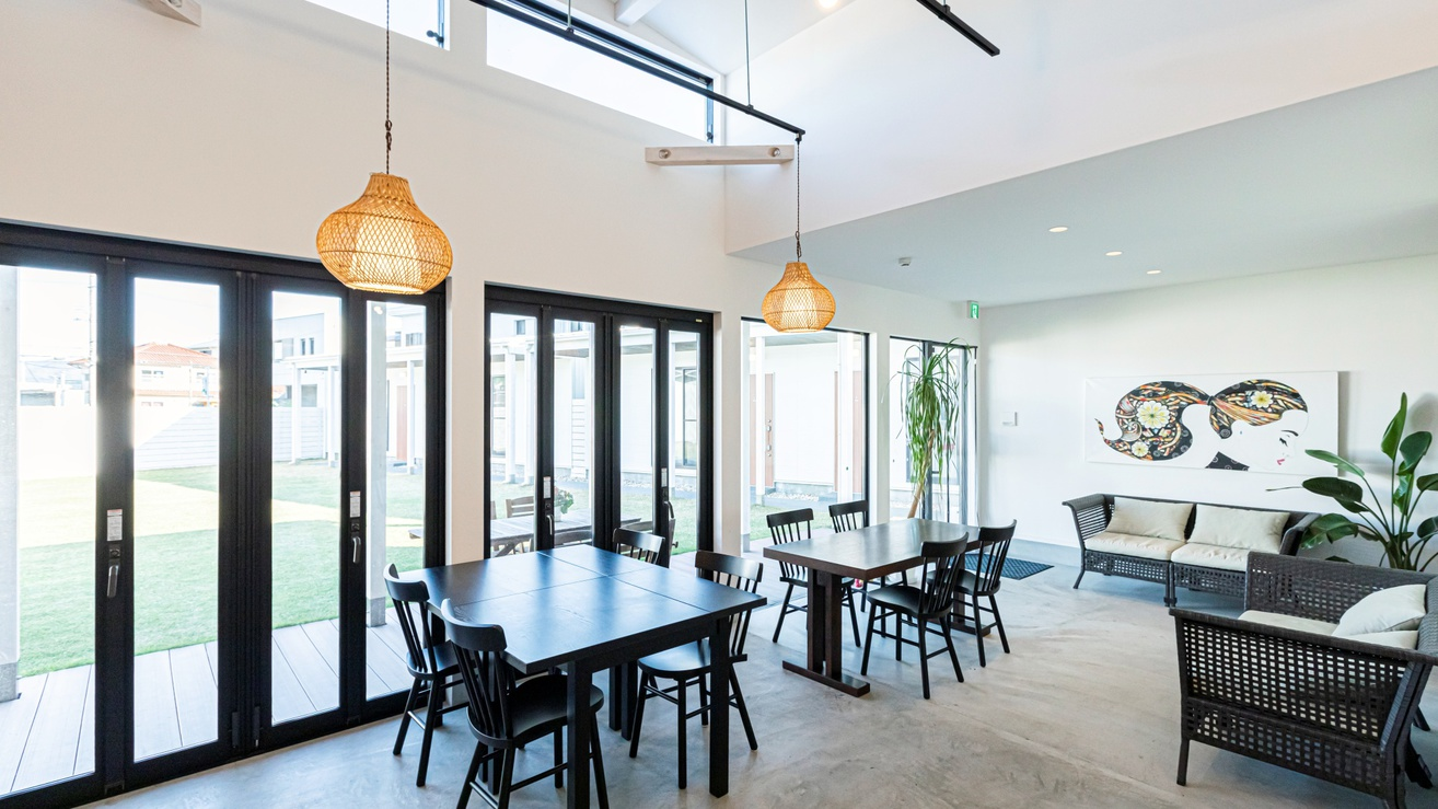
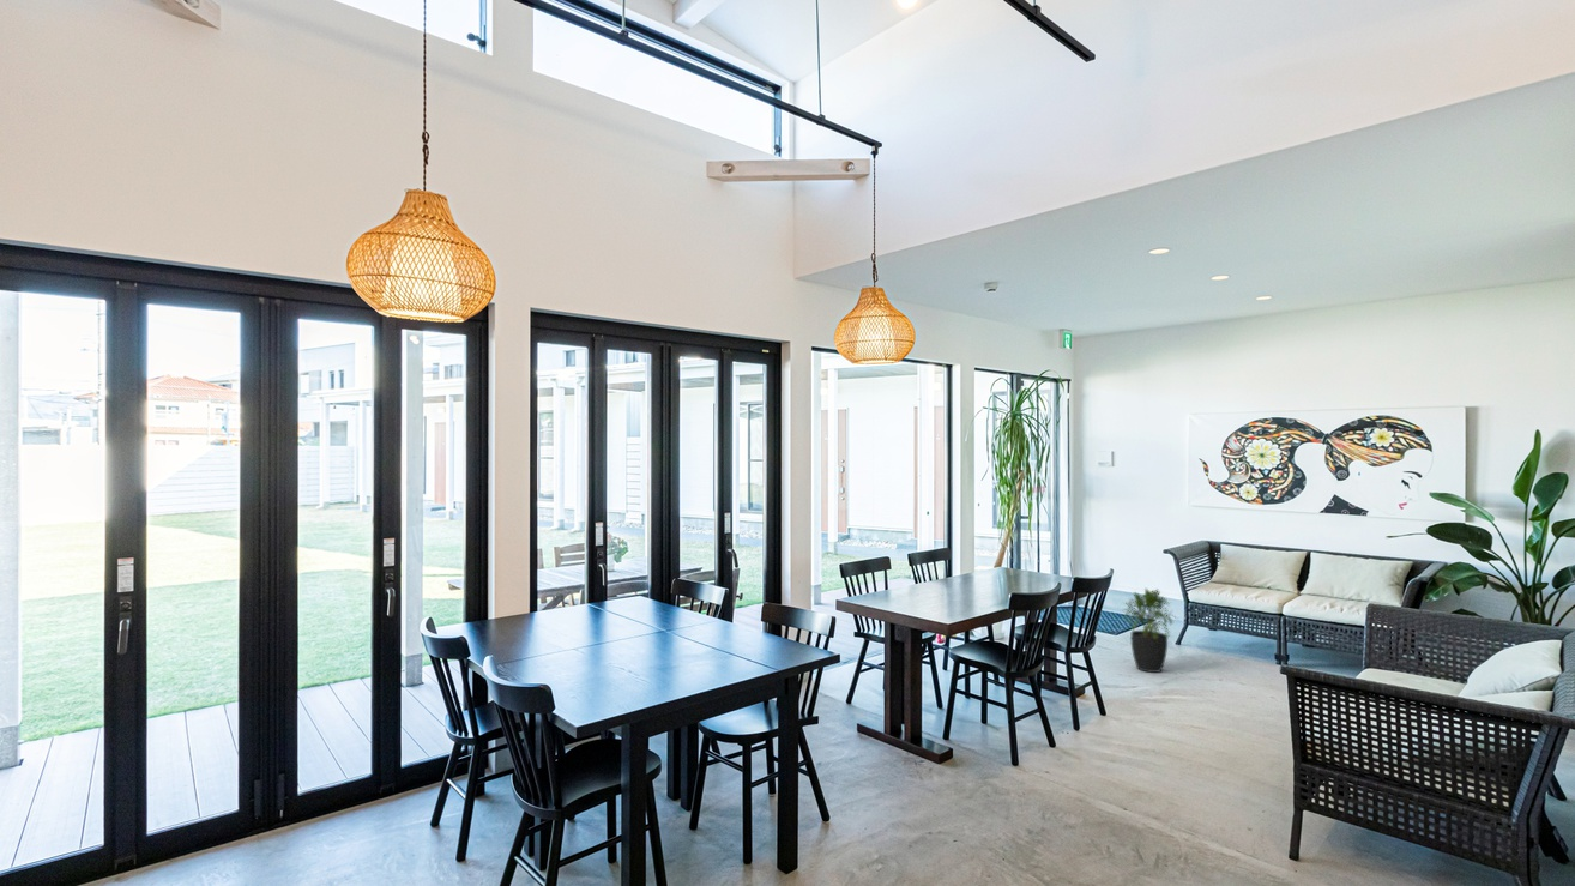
+ potted plant [1120,587,1179,674]
